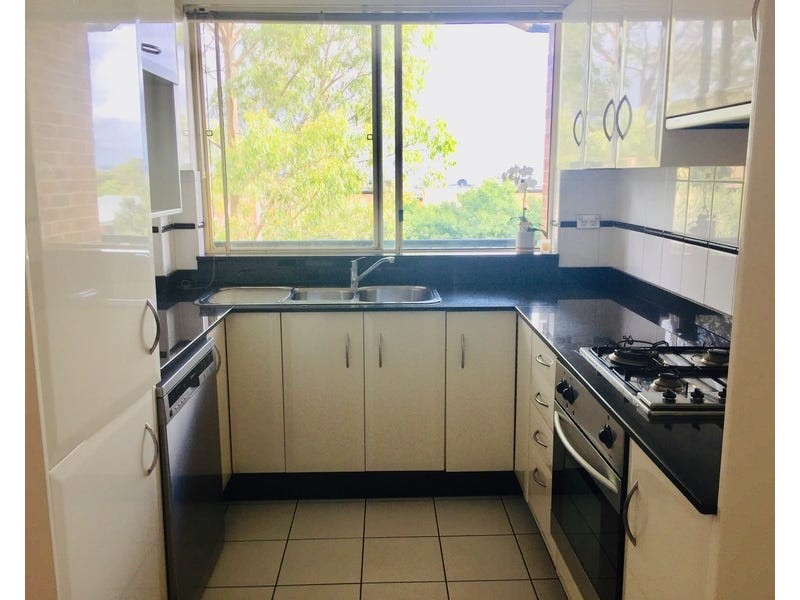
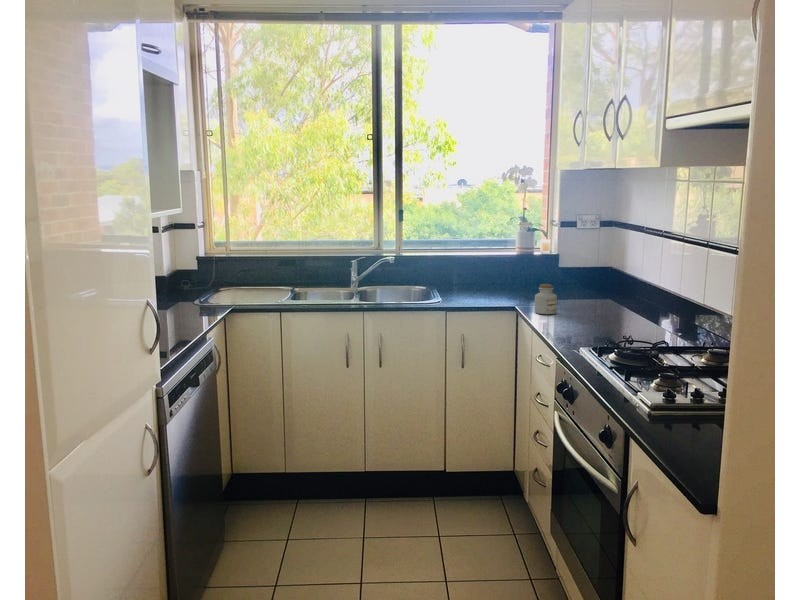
+ jar [534,283,558,315]
